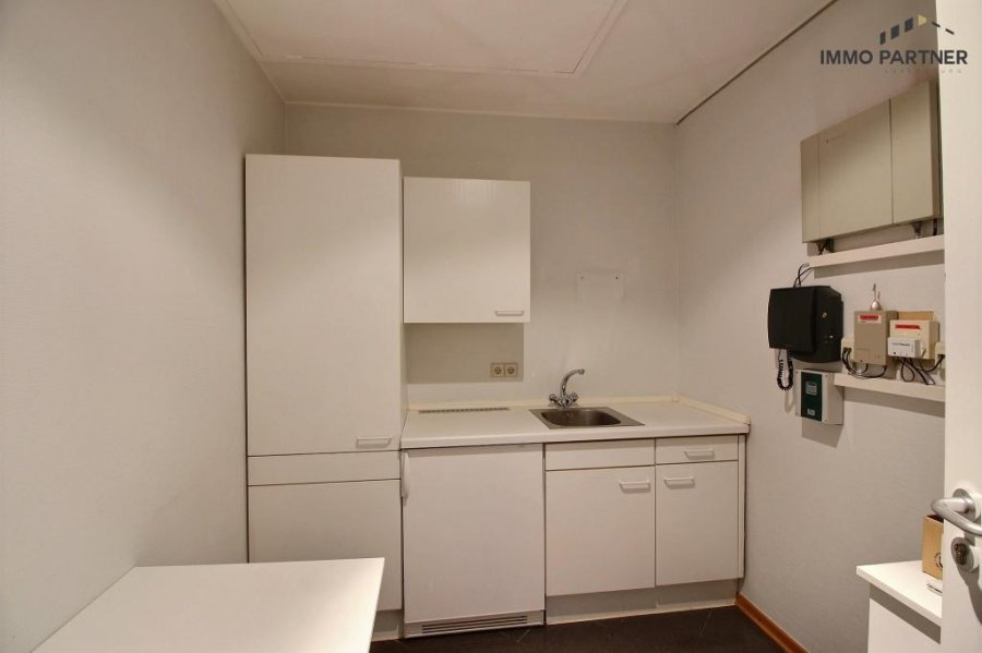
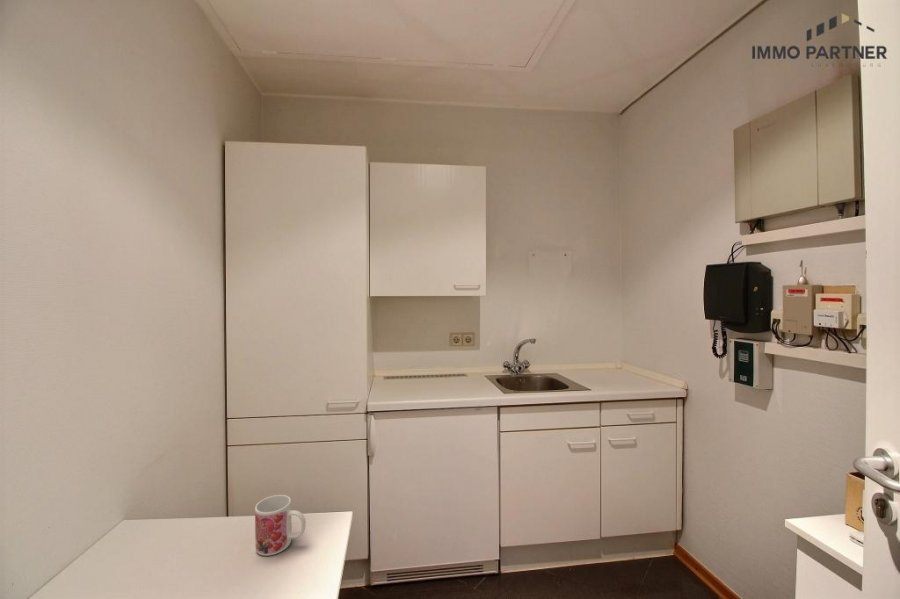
+ mug [254,494,306,557]
